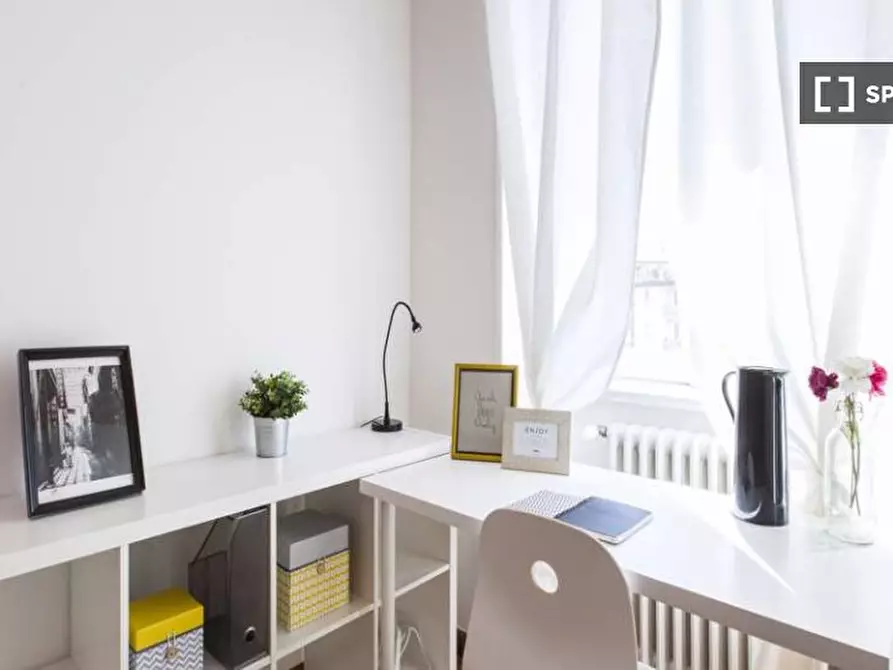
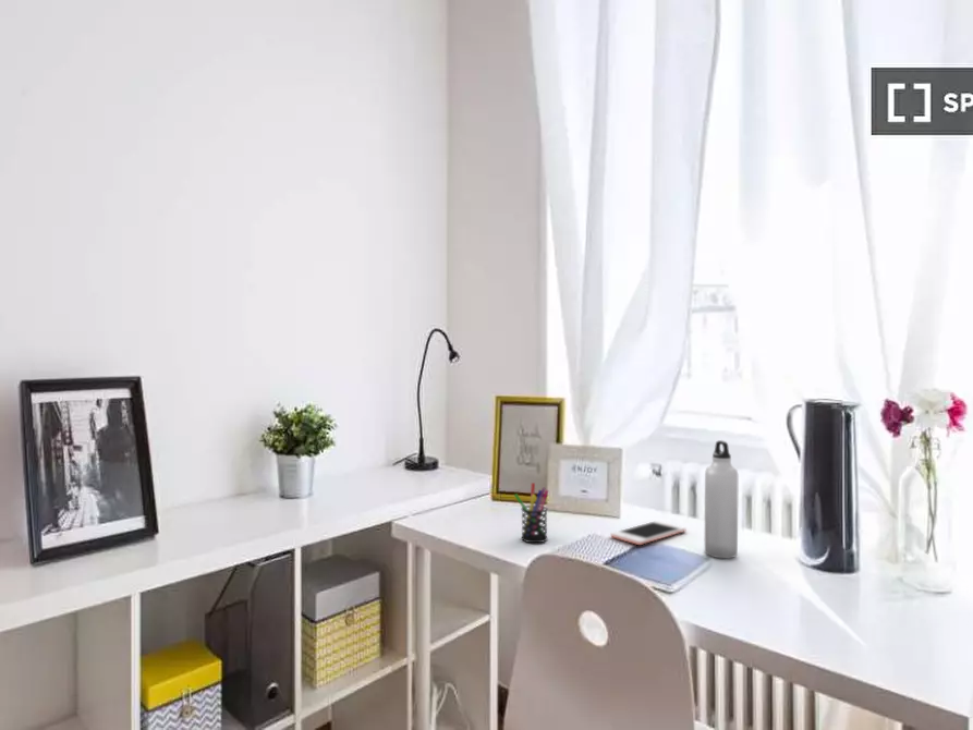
+ pen holder [513,482,549,544]
+ water bottle [704,439,739,559]
+ cell phone [609,520,688,546]
